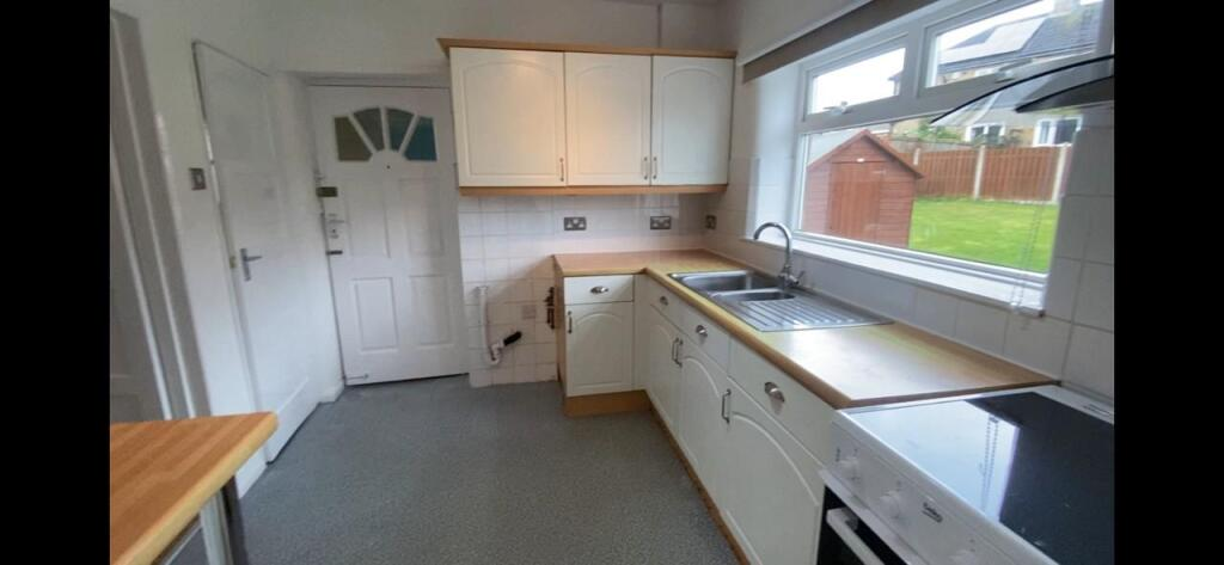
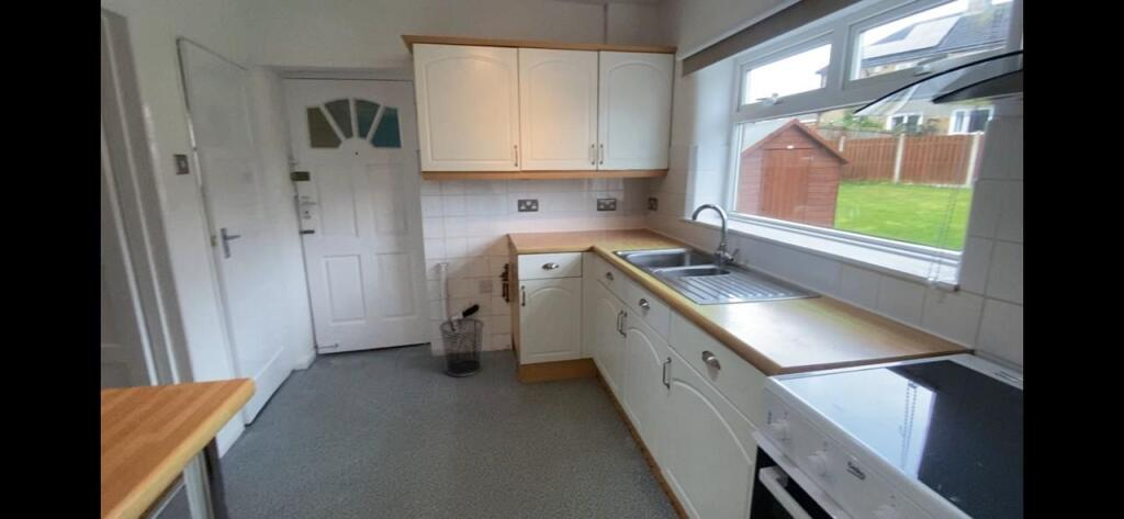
+ waste bin [438,317,485,377]
